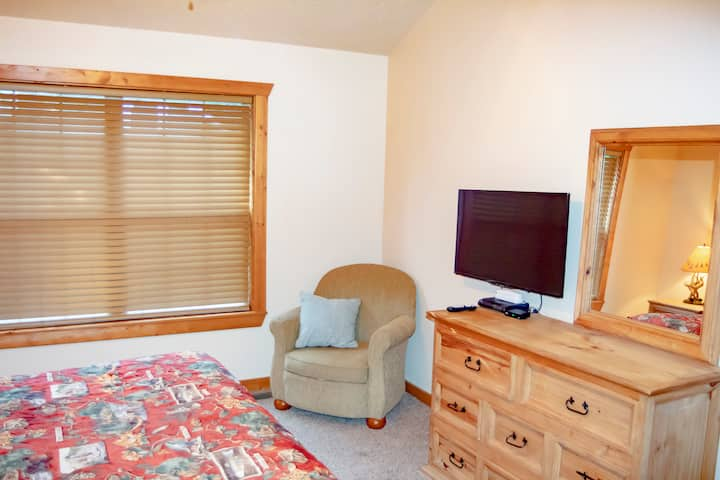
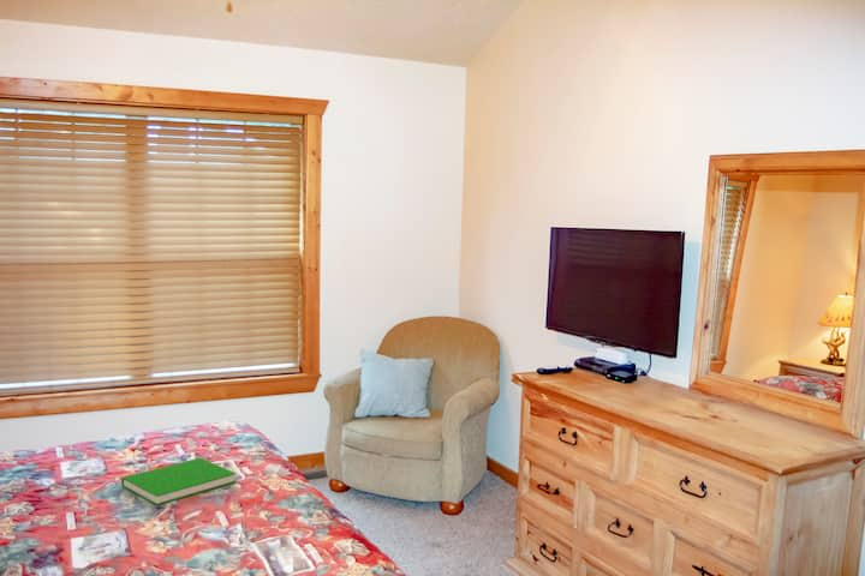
+ book [120,457,237,506]
